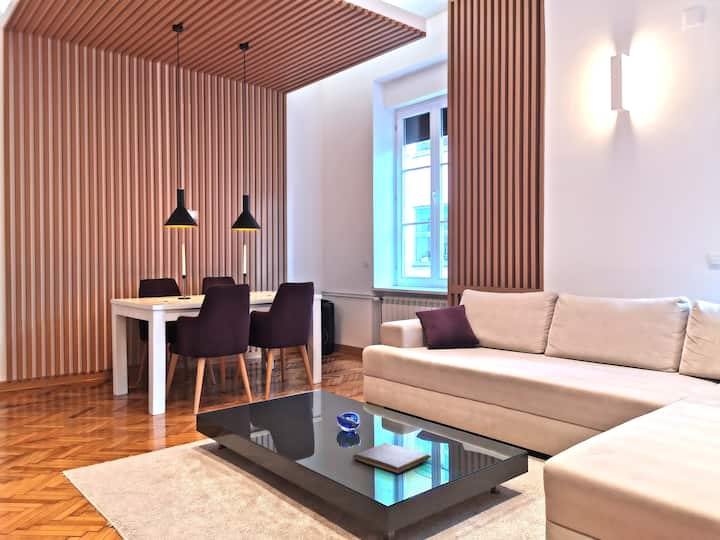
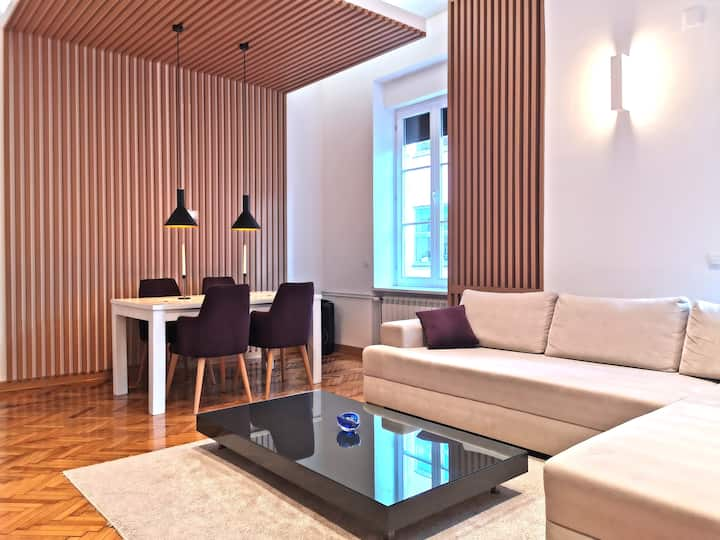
- book [352,442,432,474]
